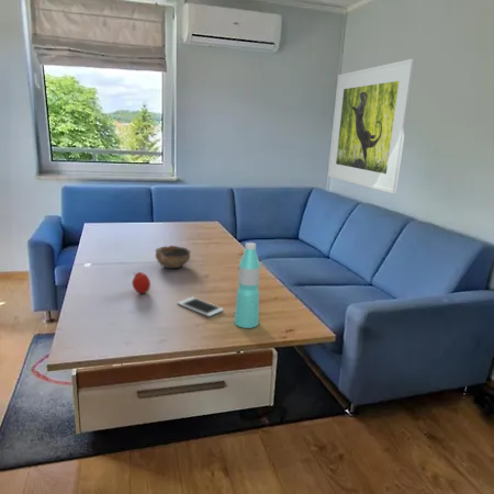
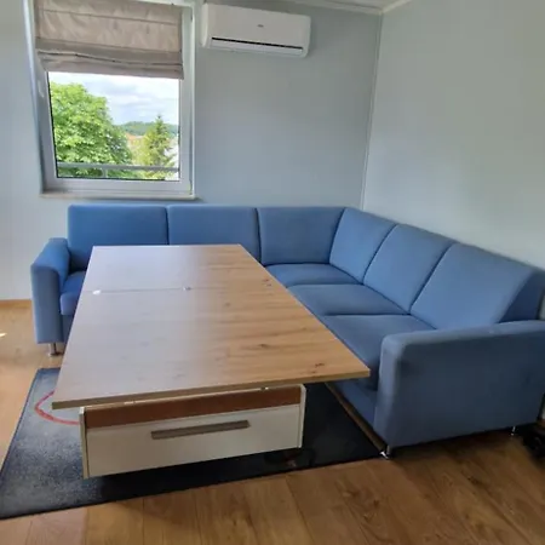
- bowl [155,245,192,269]
- fruit [132,271,151,294]
- water bottle [234,242,261,329]
- cell phone [177,296,225,317]
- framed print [327,58,416,195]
